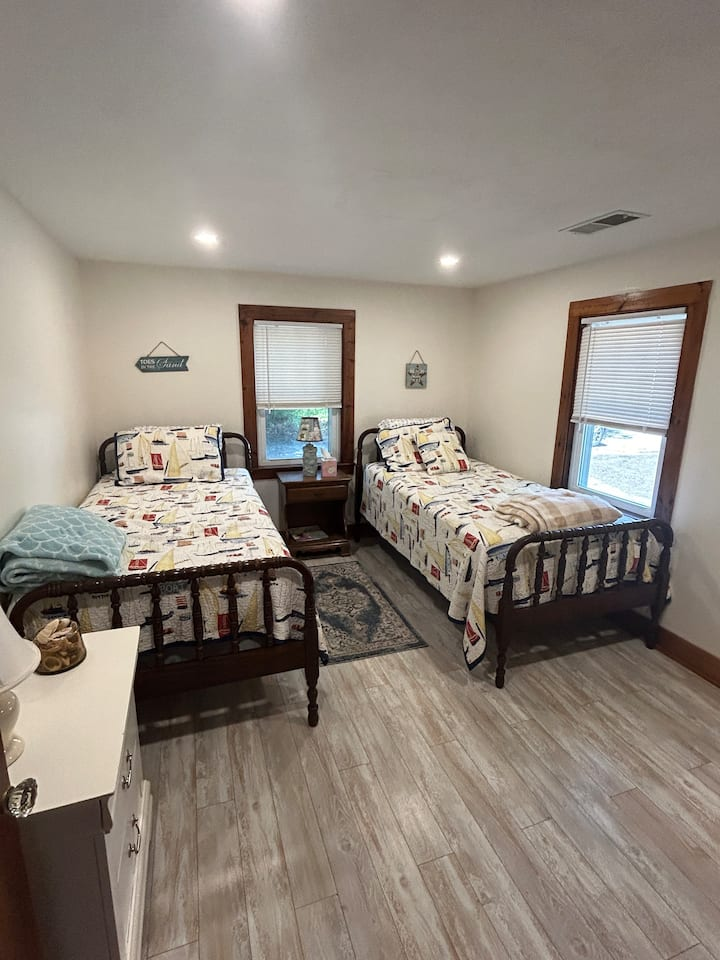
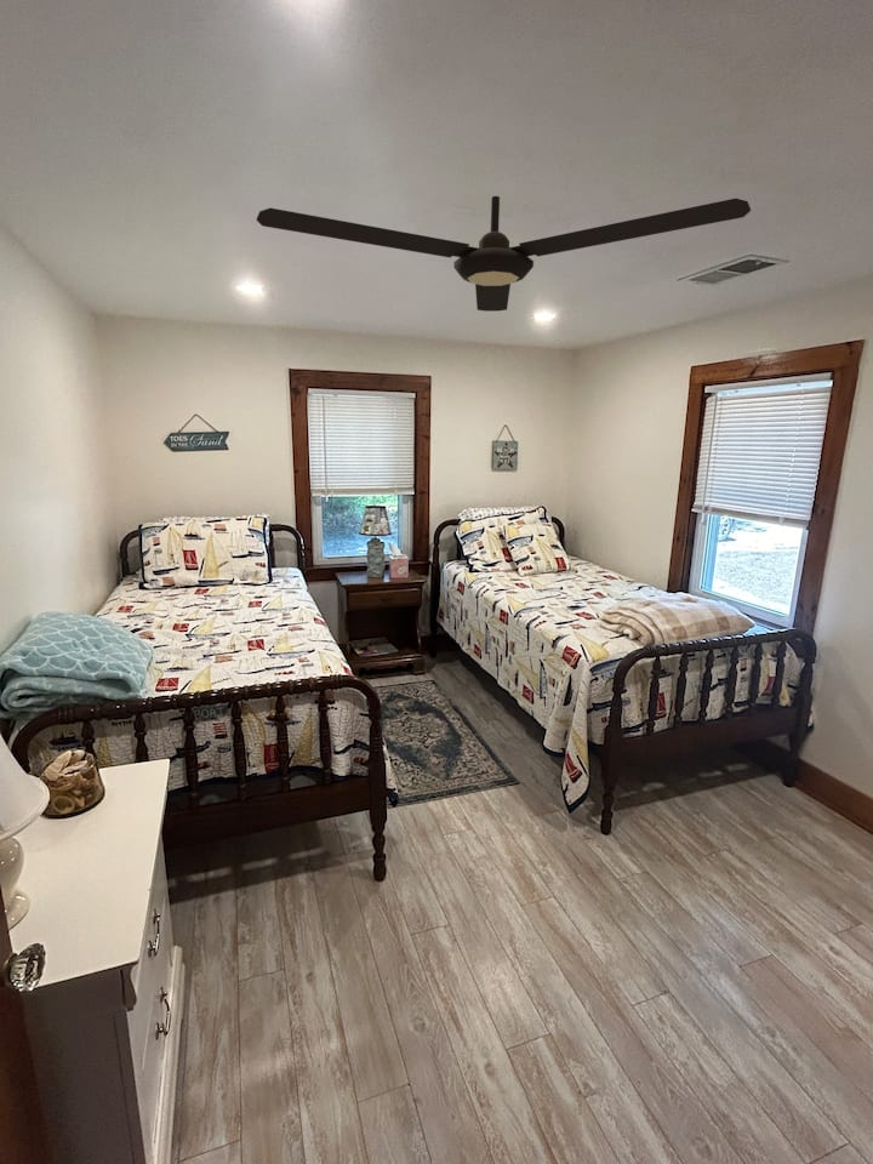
+ ceiling fan [256,195,752,313]
